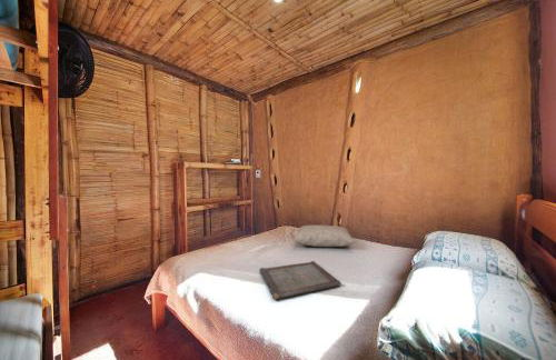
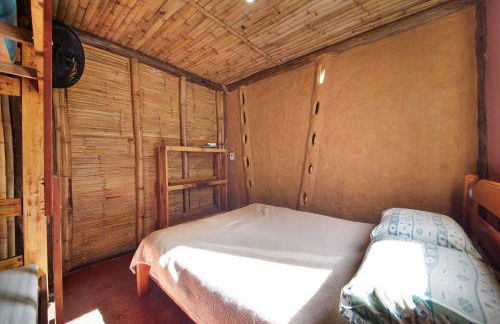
- serving tray [258,260,342,301]
- cushion [292,223,356,248]
